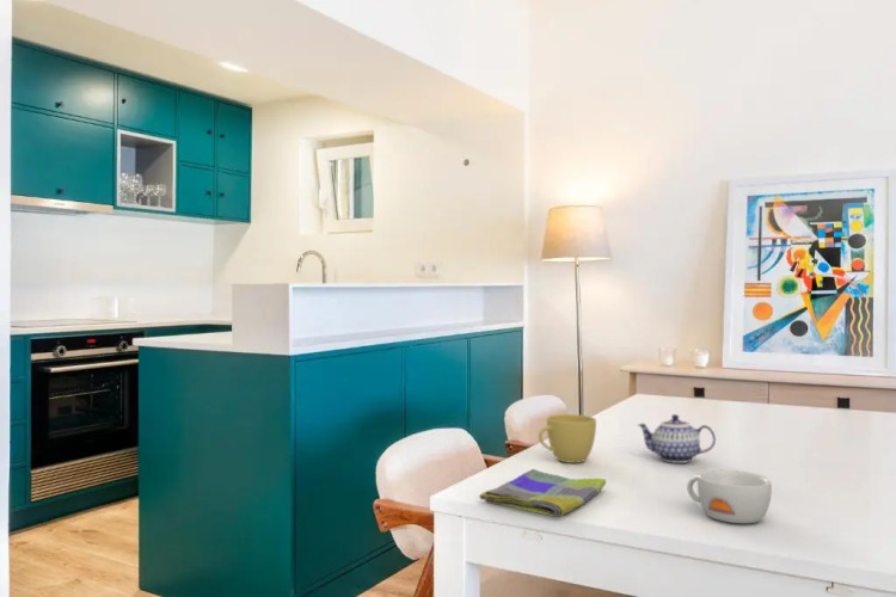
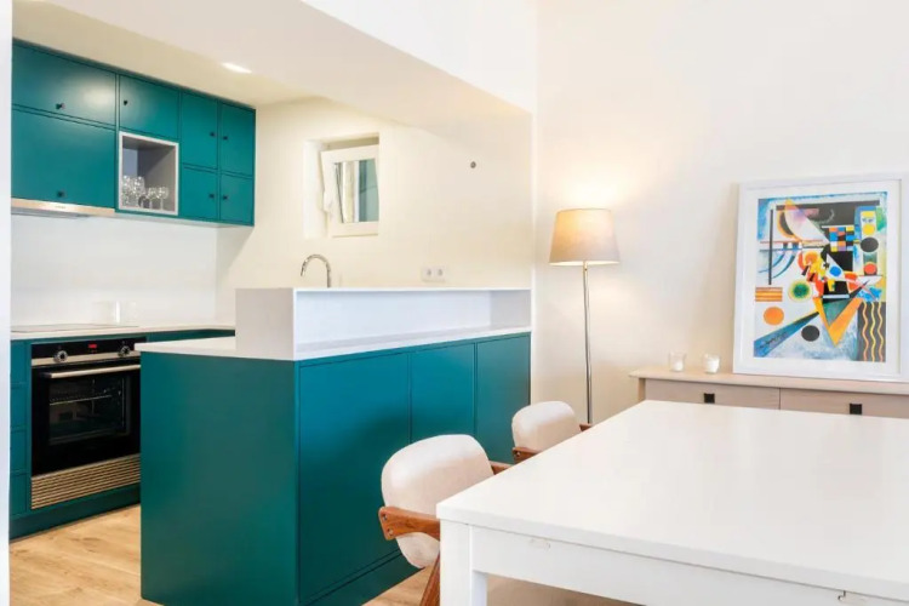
- dish towel [478,468,607,518]
- cup [538,413,597,464]
- bowl [686,469,773,524]
- teapot [637,413,717,464]
